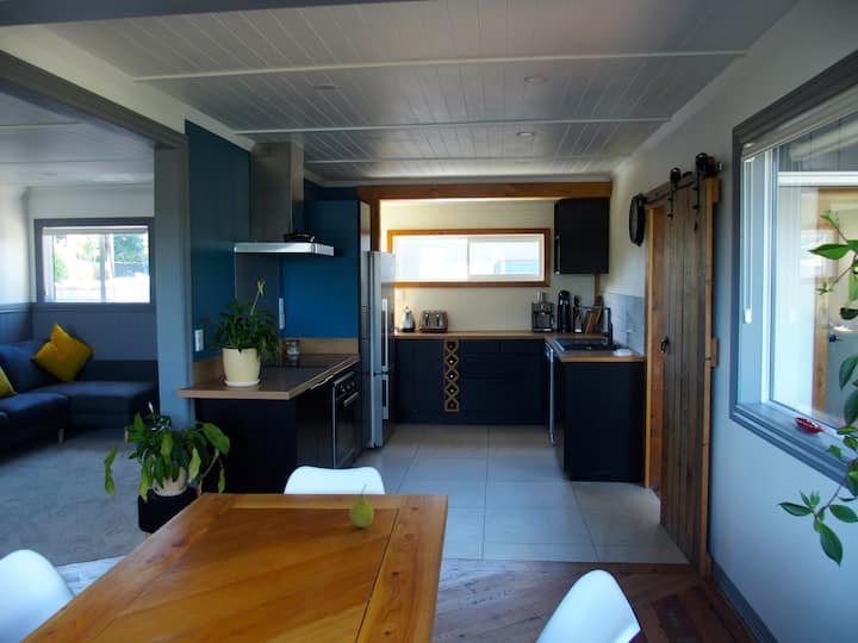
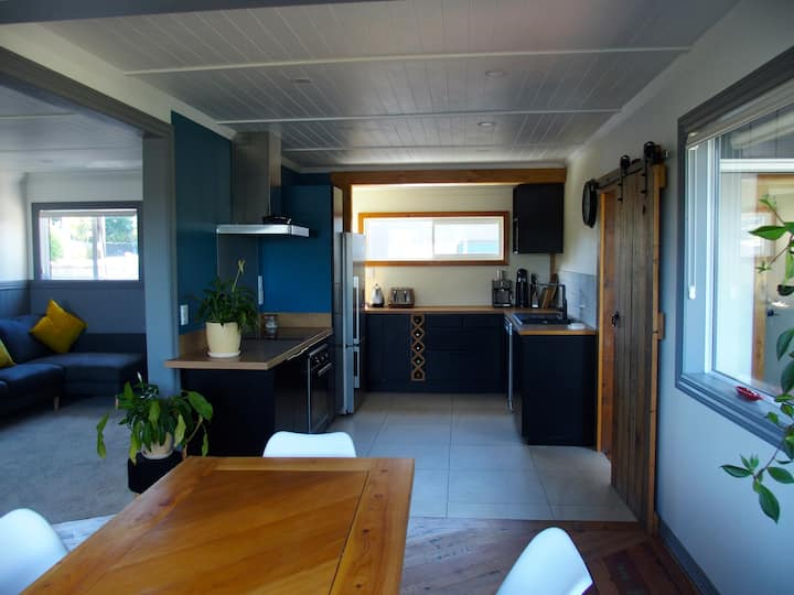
- fruit [348,483,375,529]
